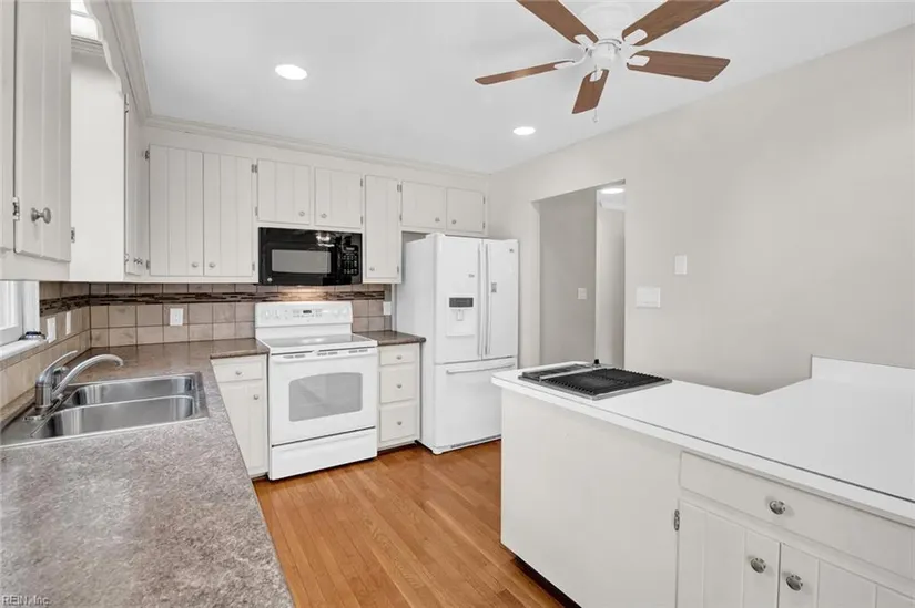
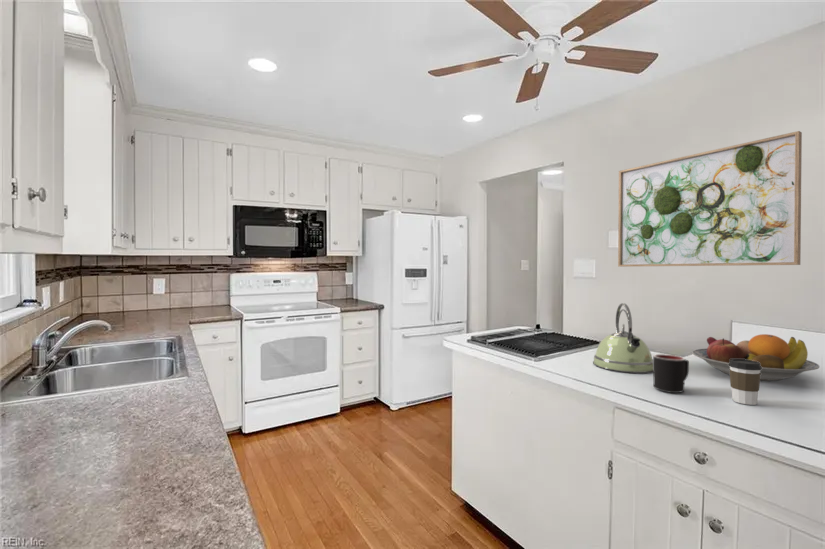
+ coffee cup [728,359,762,406]
+ fruit bowl [691,333,820,382]
+ kettle [592,302,653,374]
+ mug [652,353,690,394]
+ wall art [617,130,803,268]
